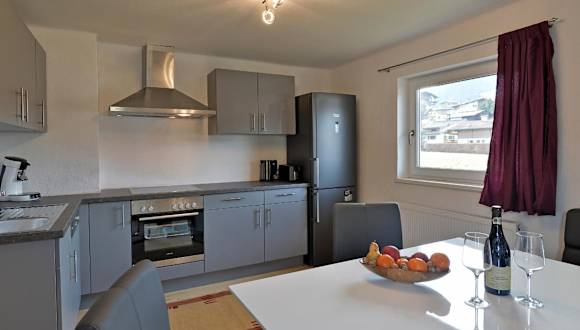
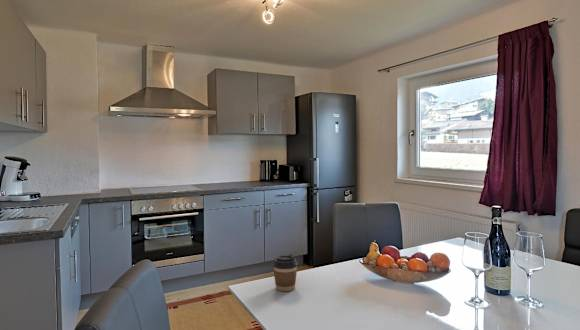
+ coffee cup [272,253,299,292]
